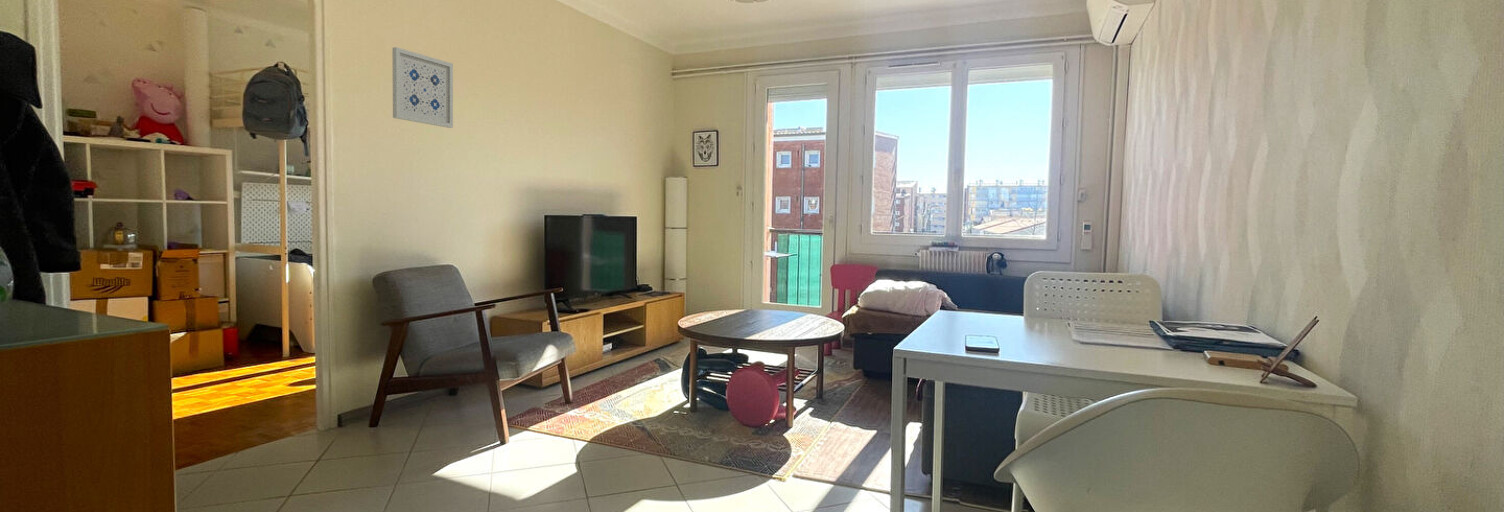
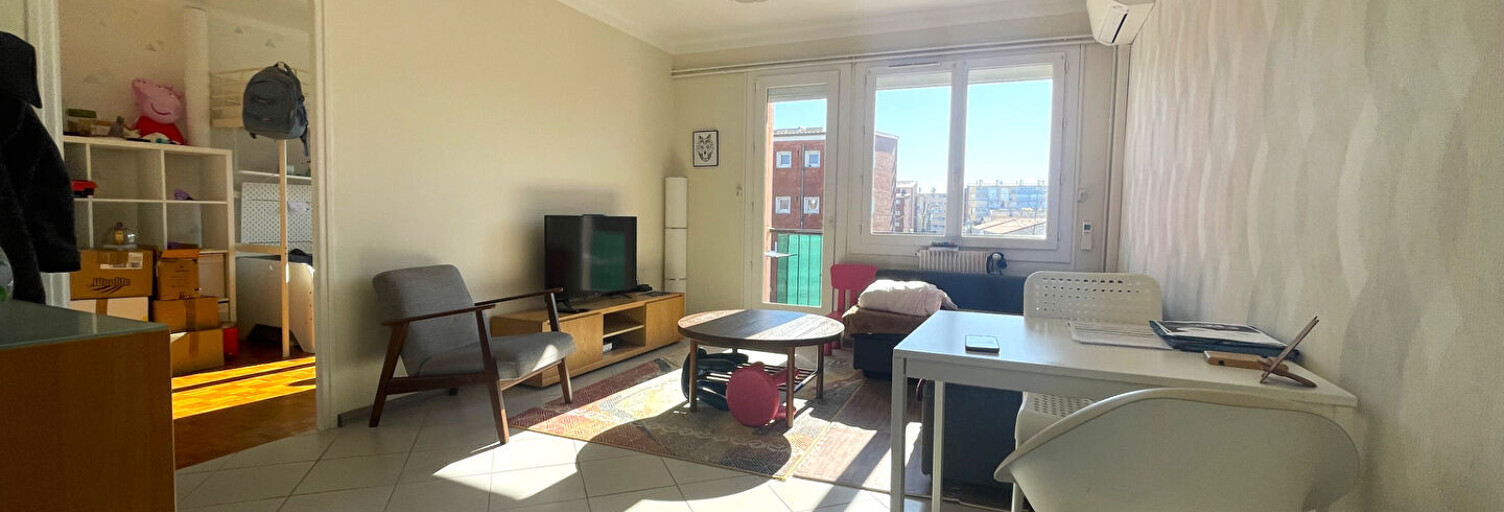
- wall art [391,46,454,129]
